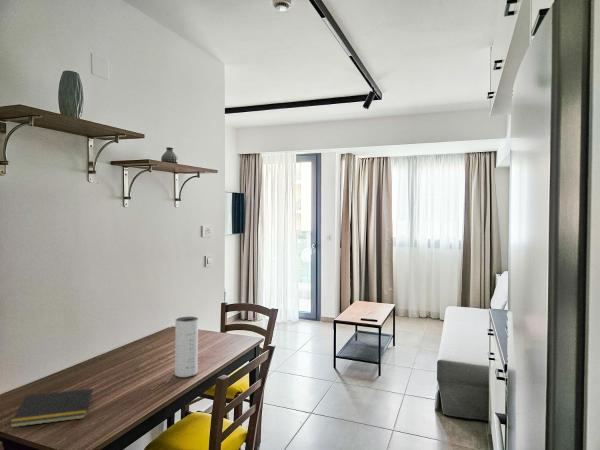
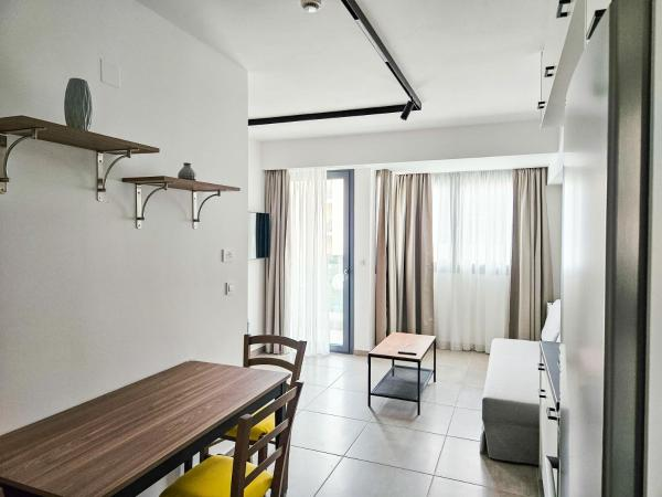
- speaker [174,316,199,378]
- notepad [9,387,94,429]
